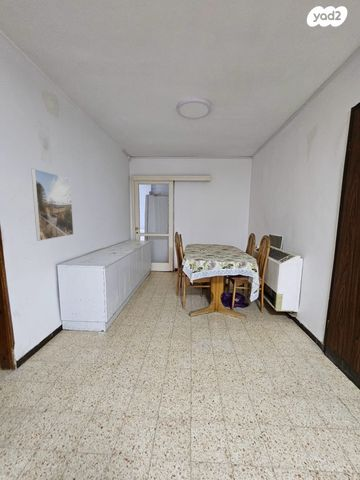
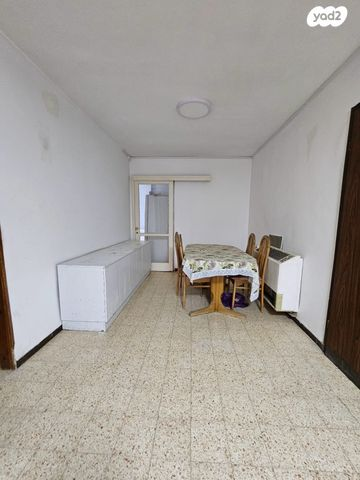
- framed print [30,168,74,242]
